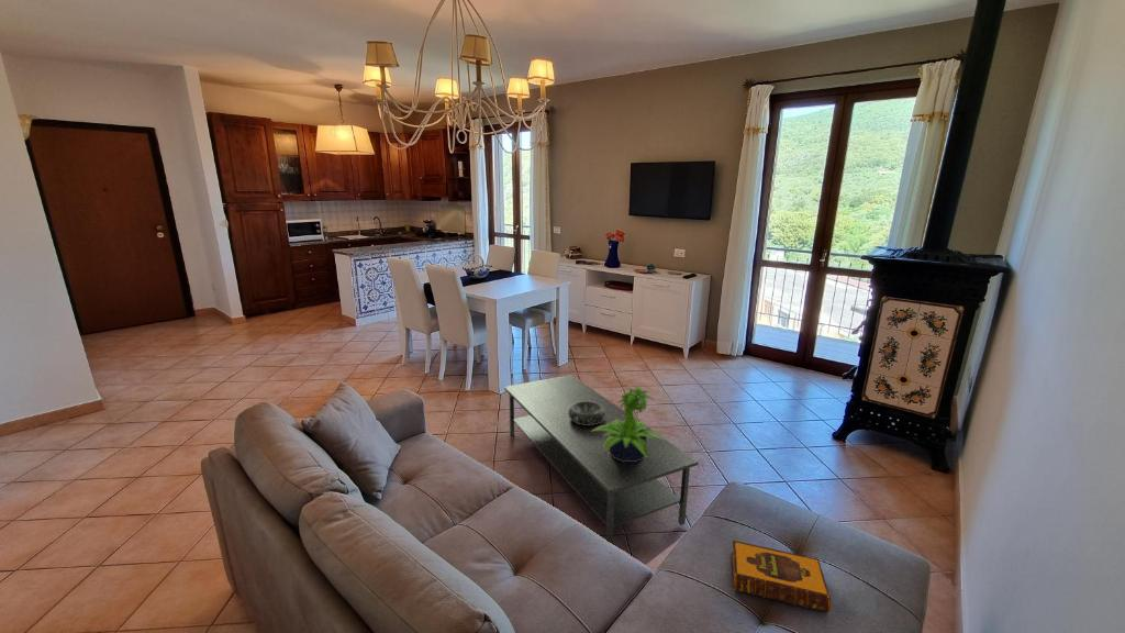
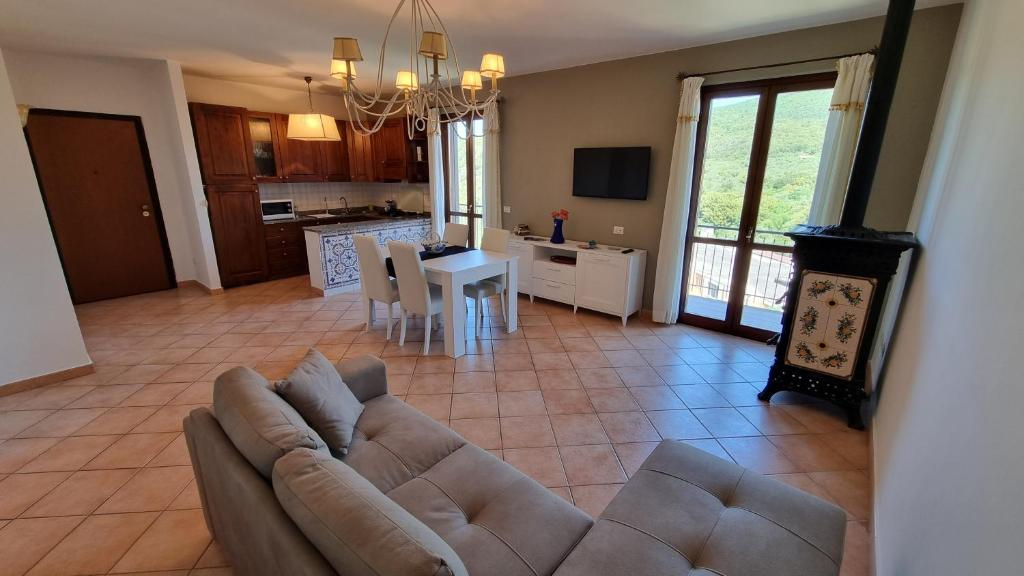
- coffee table [503,374,699,545]
- potted plant [591,386,666,462]
- decorative bowl [569,401,605,425]
- hardback book [731,540,832,614]
